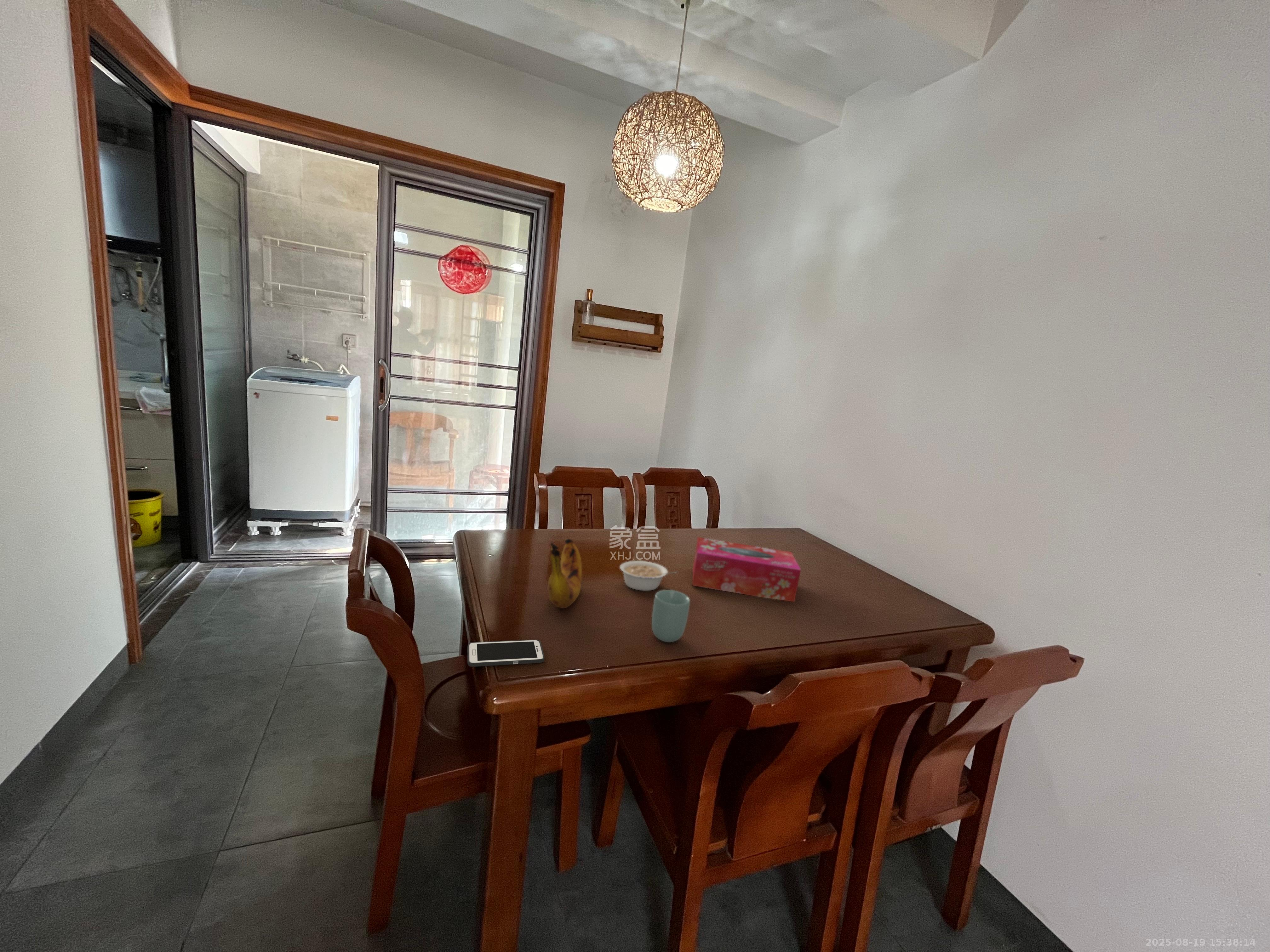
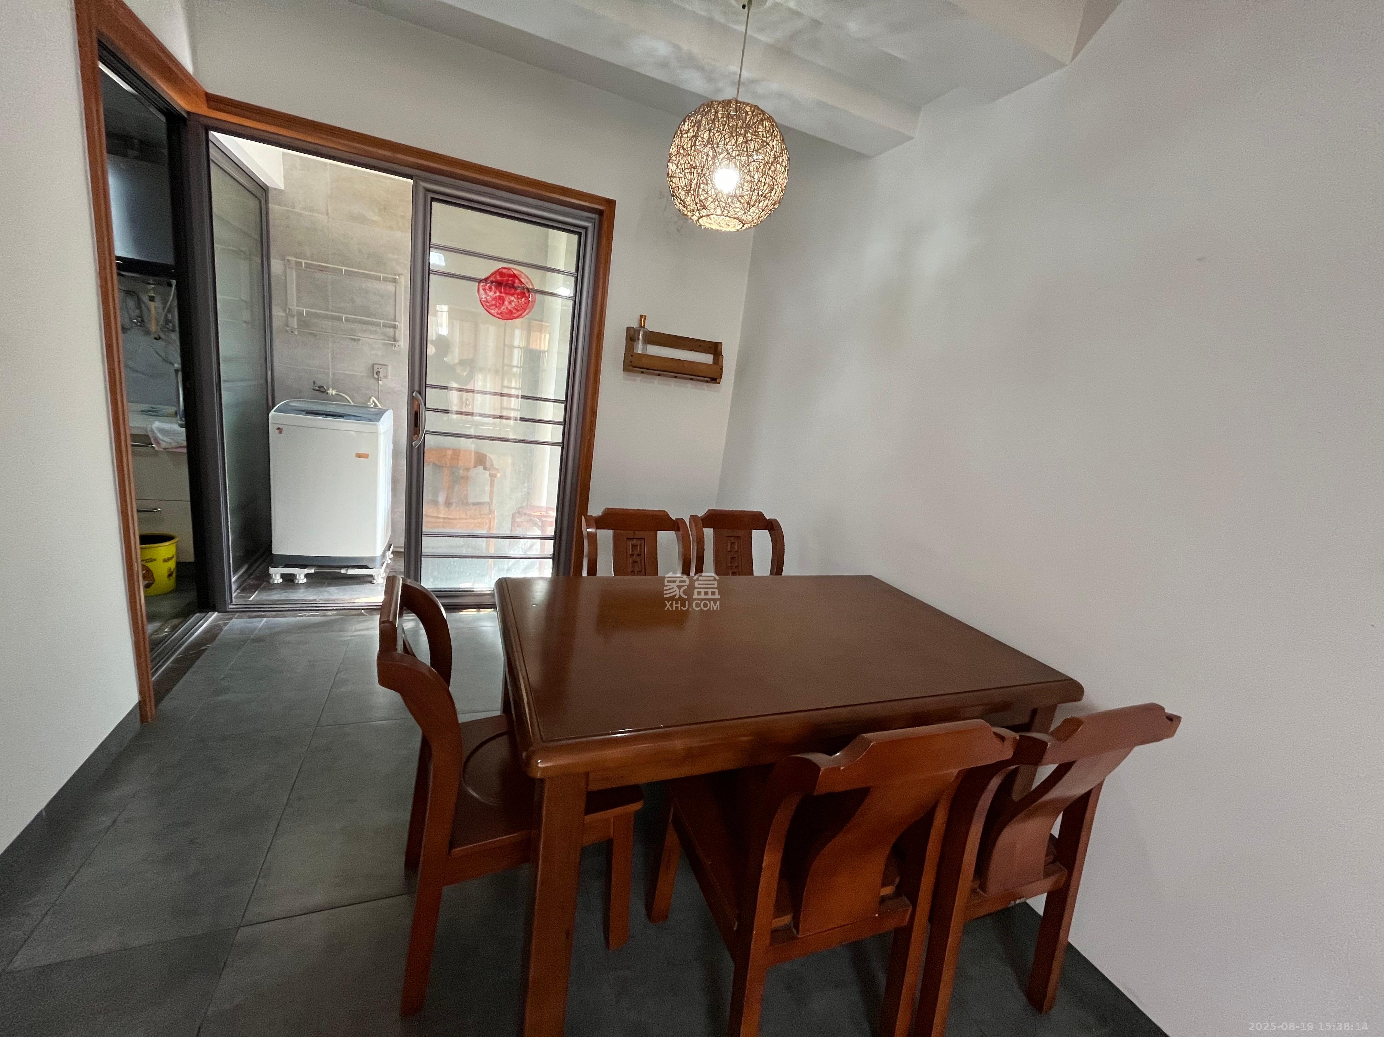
- cell phone [467,639,545,667]
- cup [651,589,690,643]
- banana [547,538,582,609]
- tissue box [692,537,801,602]
- legume [620,560,678,591]
